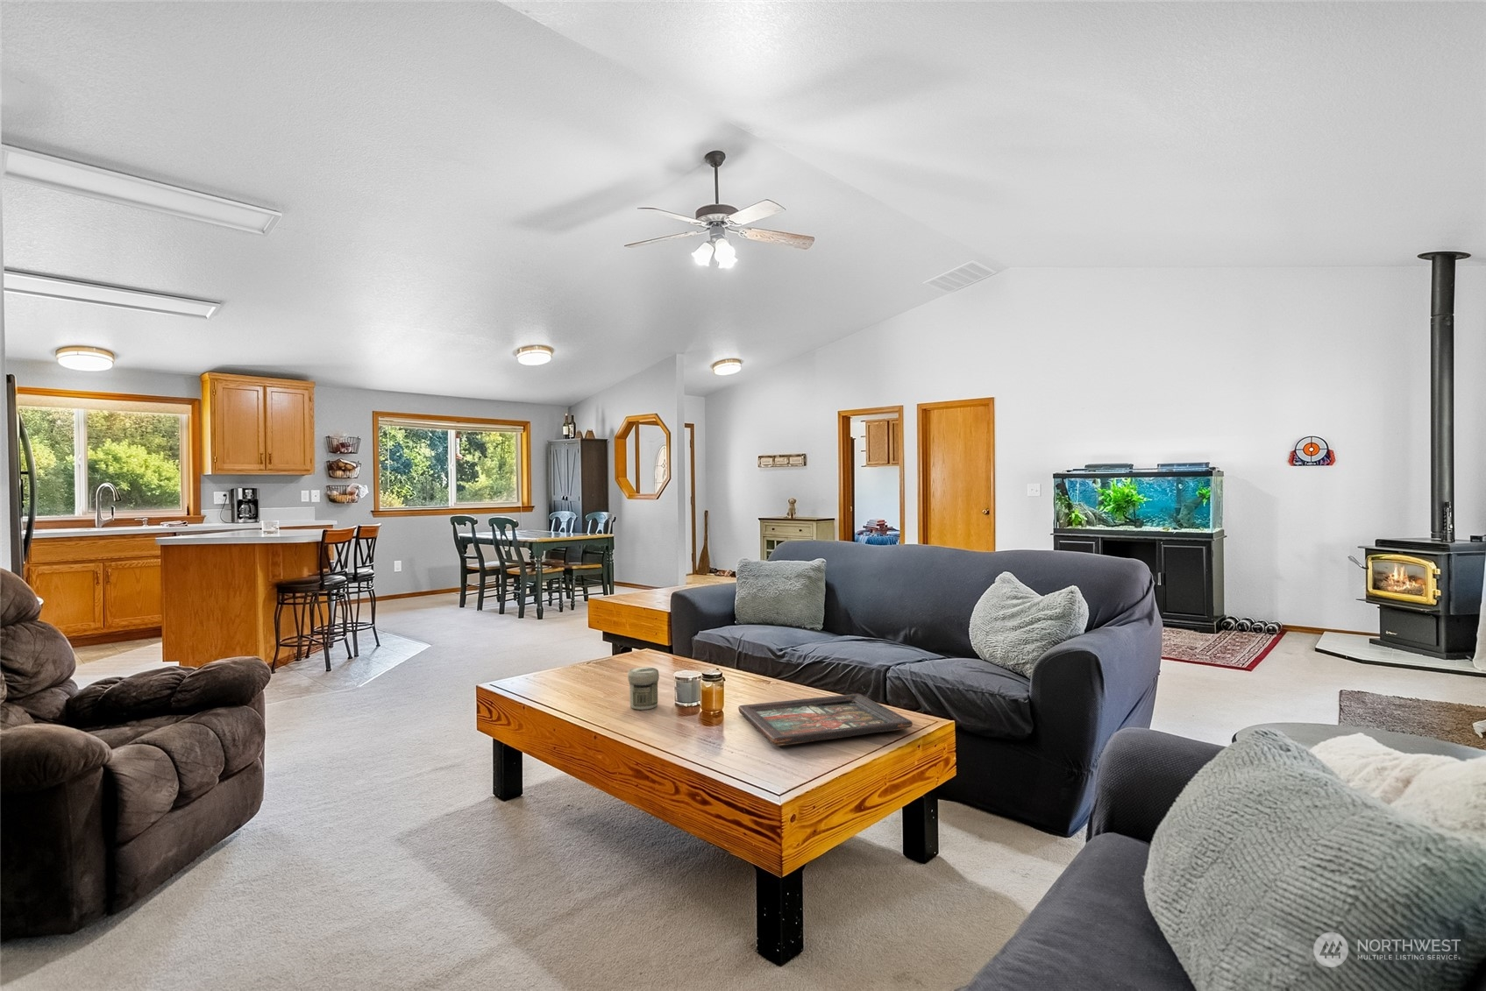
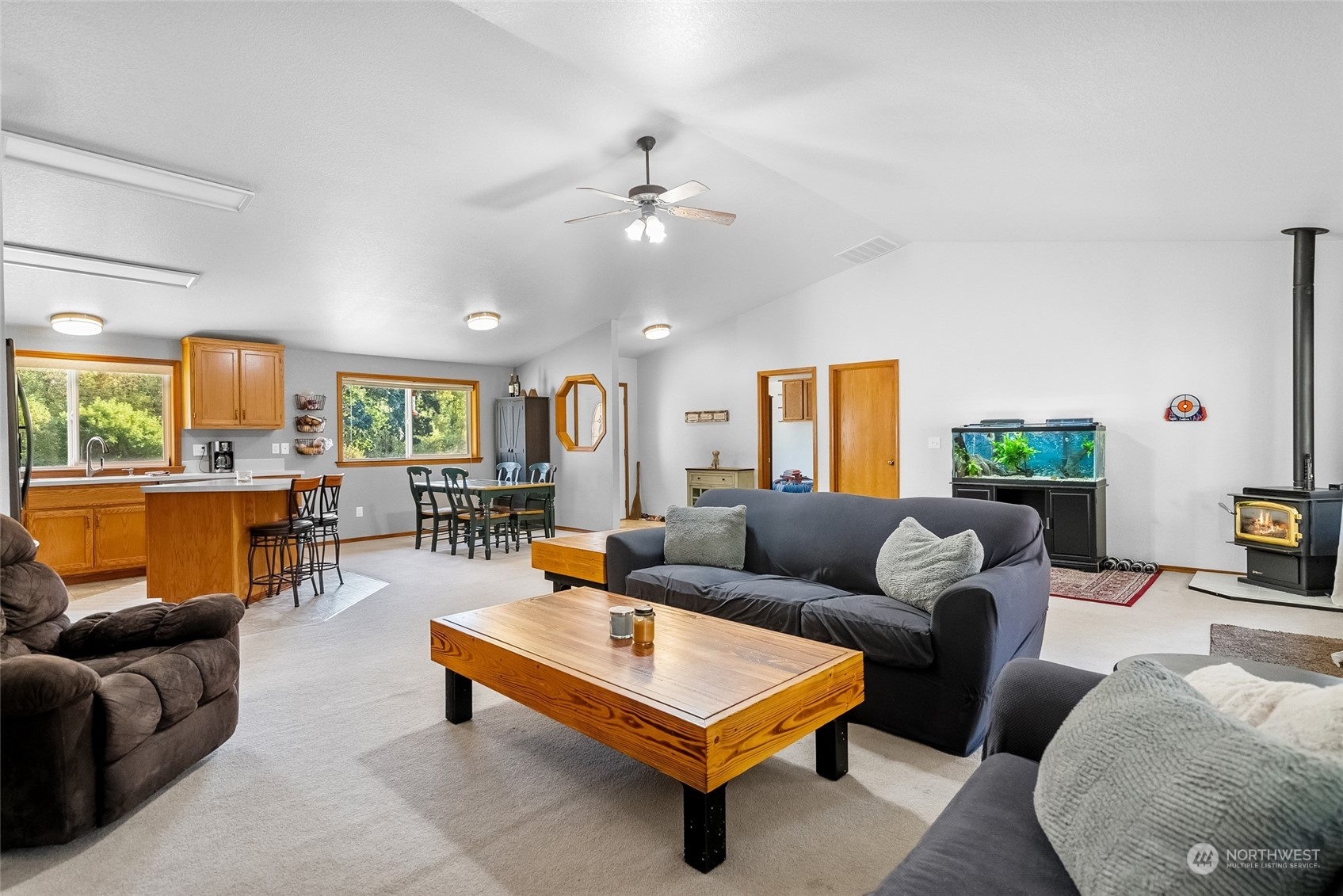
- jar [627,666,661,710]
- decorative tray [737,693,914,747]
